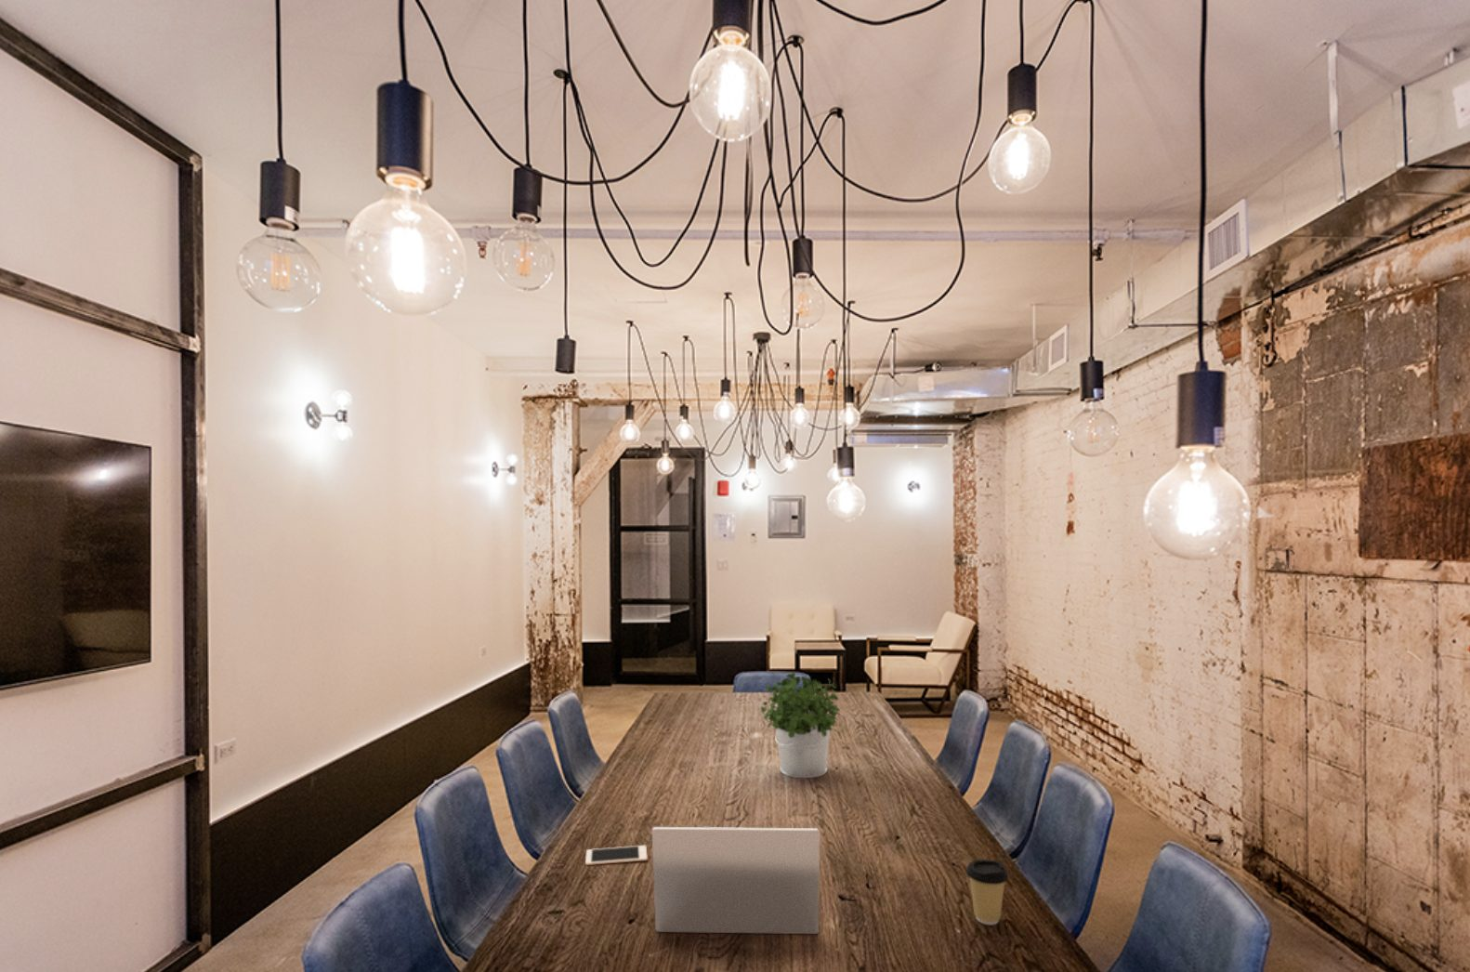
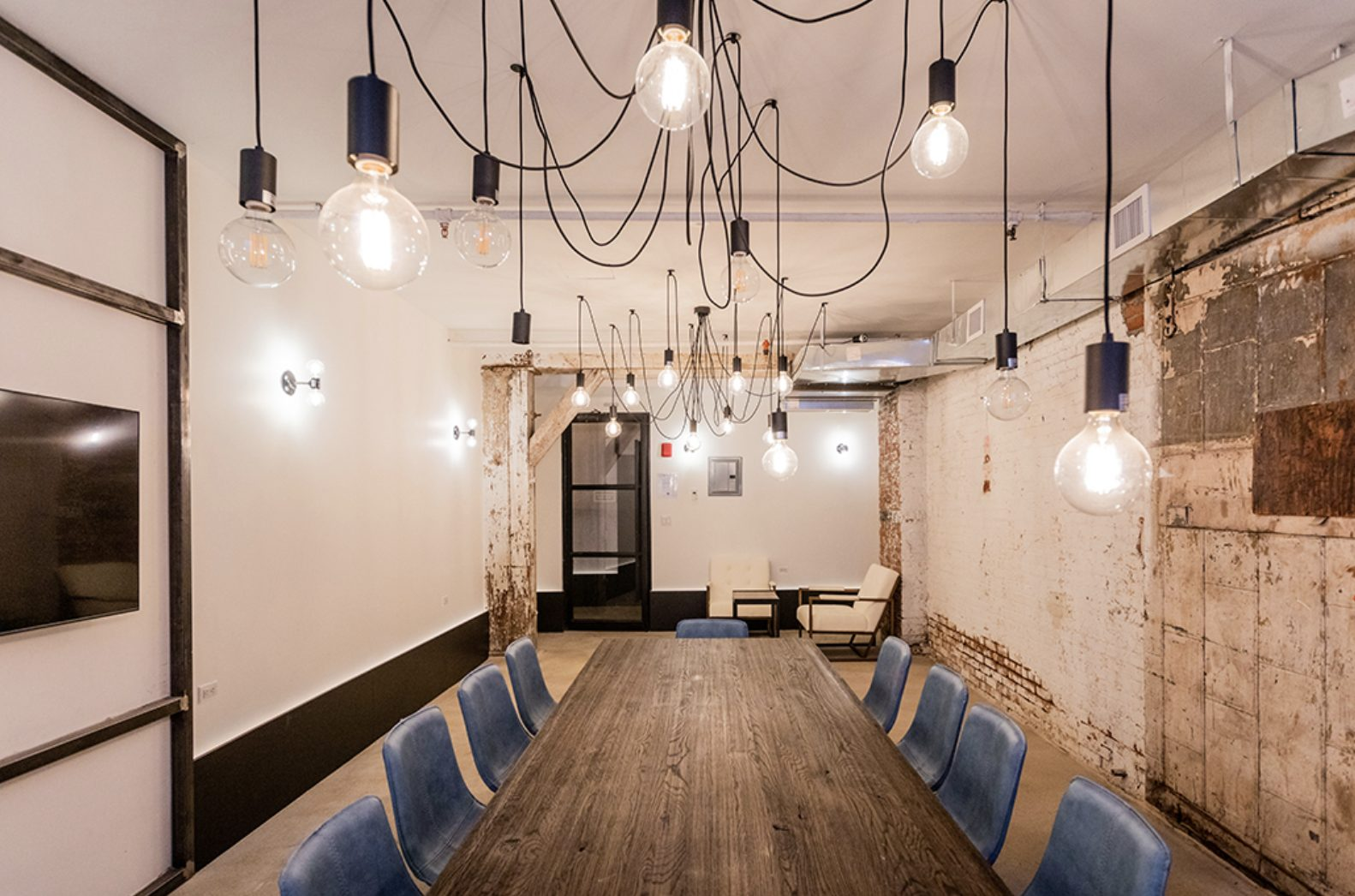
- laptop [651,827,820,935]
- cell phone [585,845,649,866]
- potted plant [759,670,841,779]
- coffee cup [964,858,1009,925]
